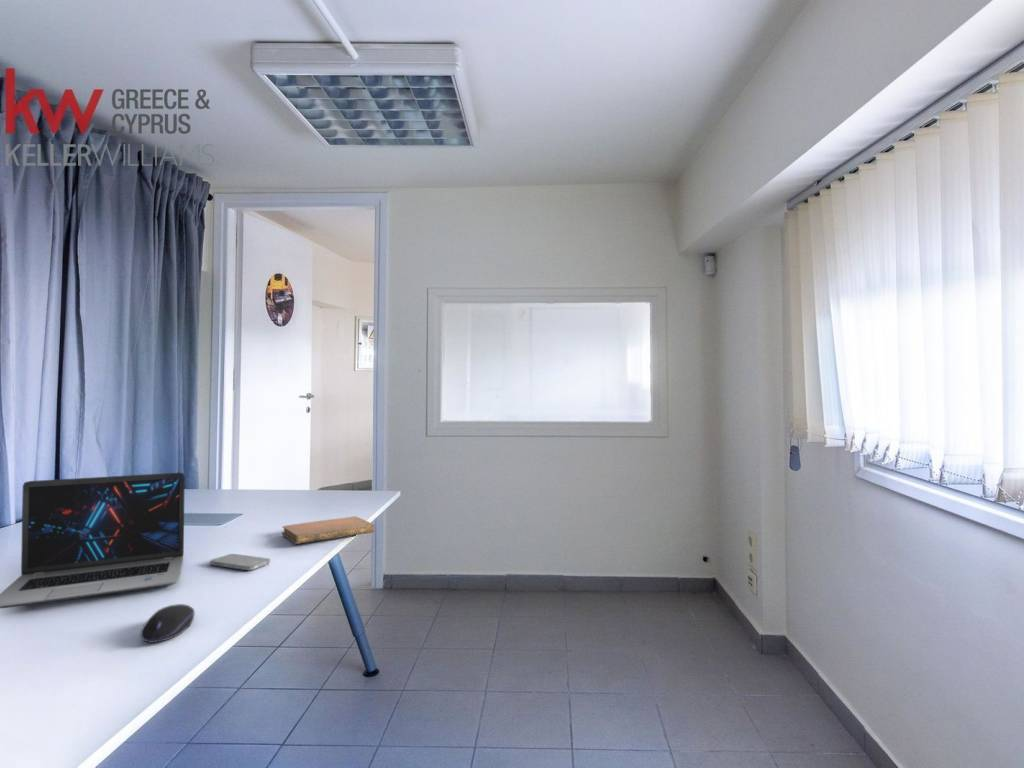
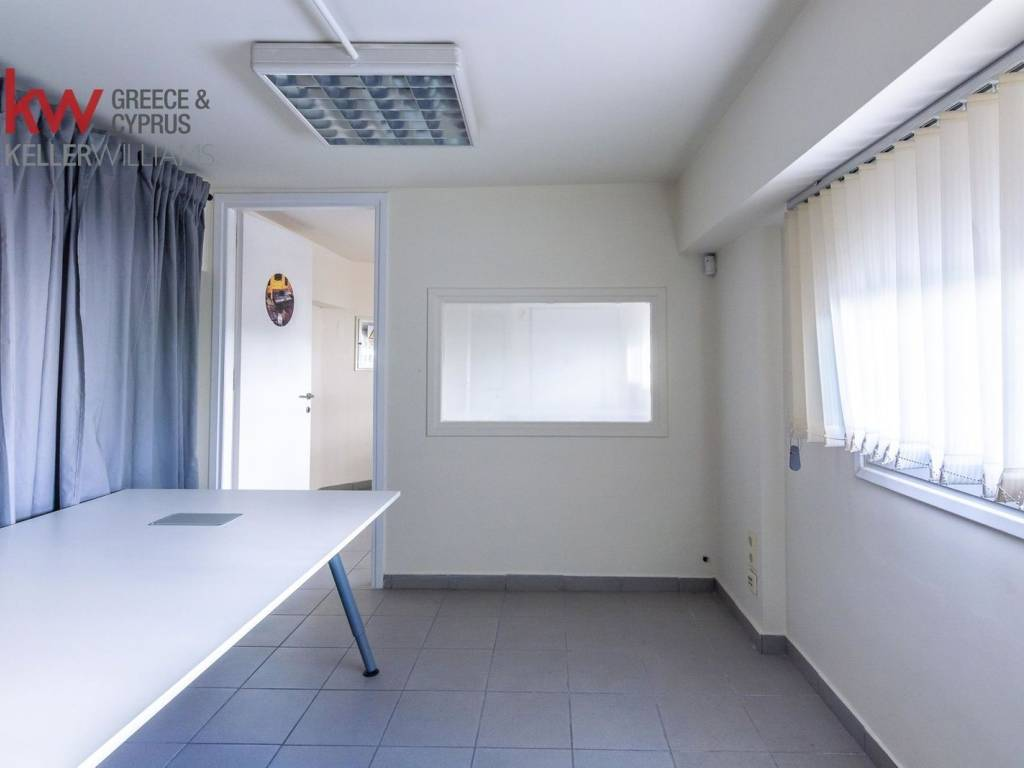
- computer mouse [140,603,196,644]
- notebook [281,515,376,545]
- laptop [0,472,186,609]
- smartphone [209,553,271,571]
